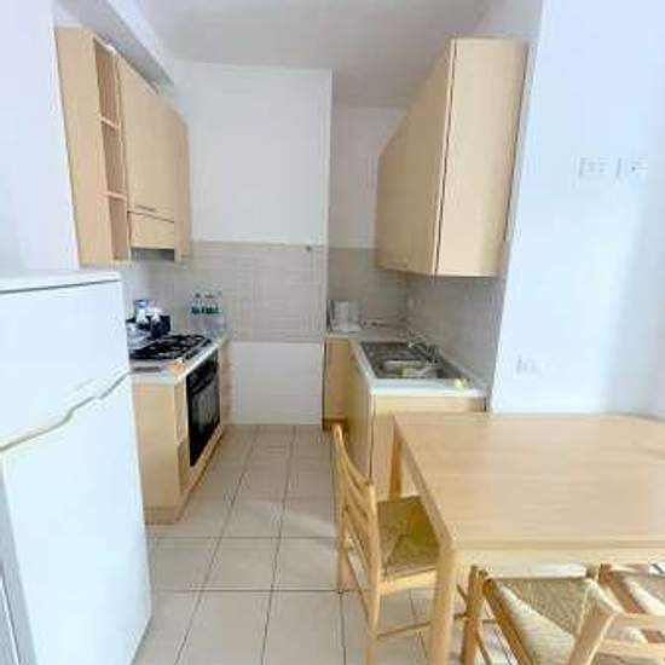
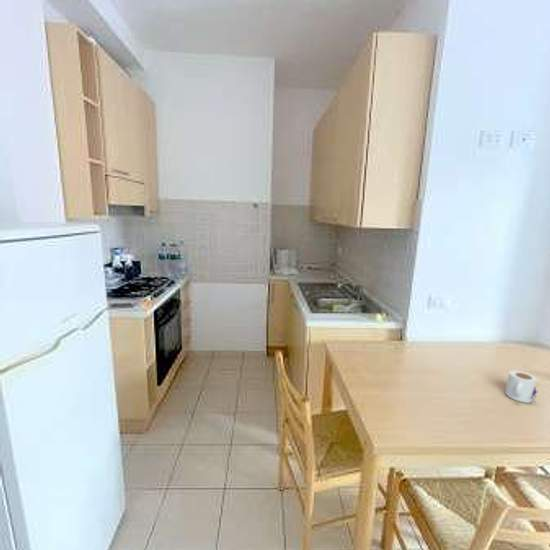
+ mug [505,369,539,404]
